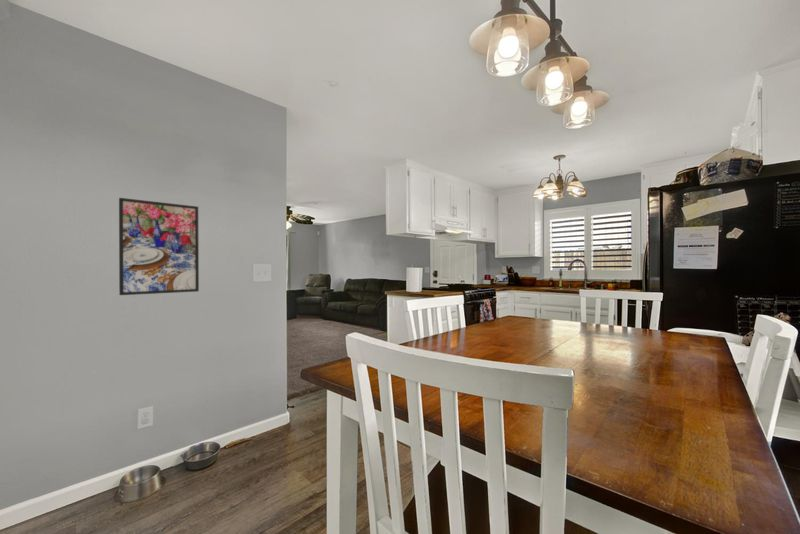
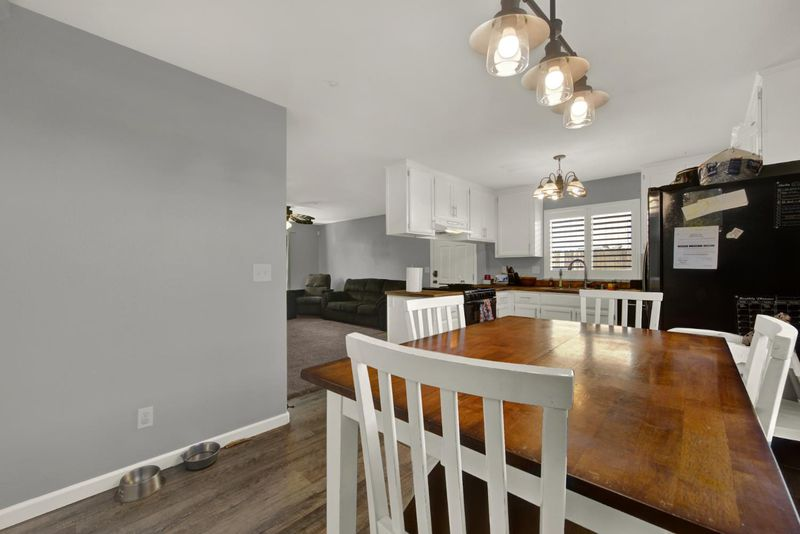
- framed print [118,197,200,296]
